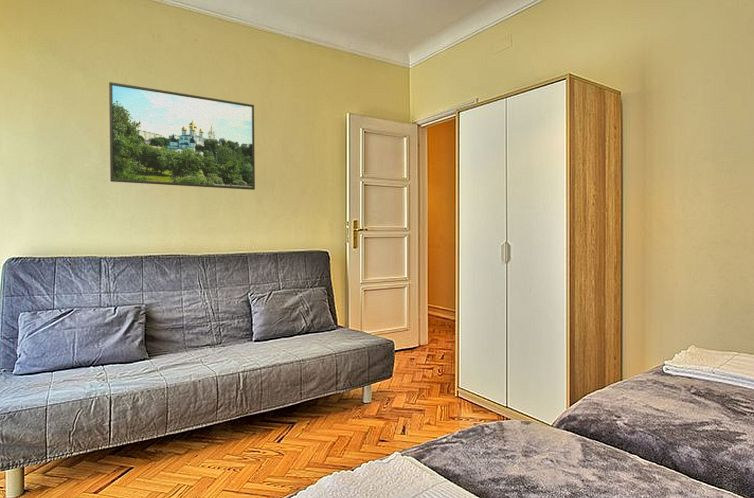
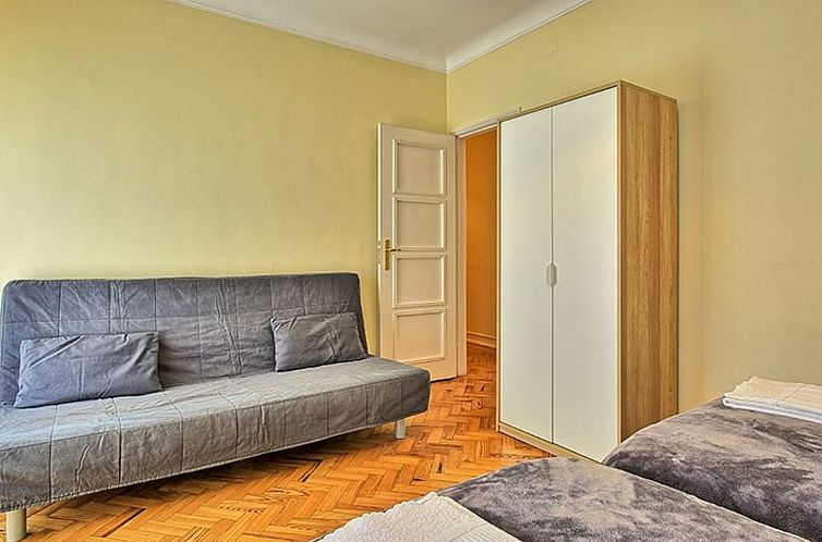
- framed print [108,81,256,191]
